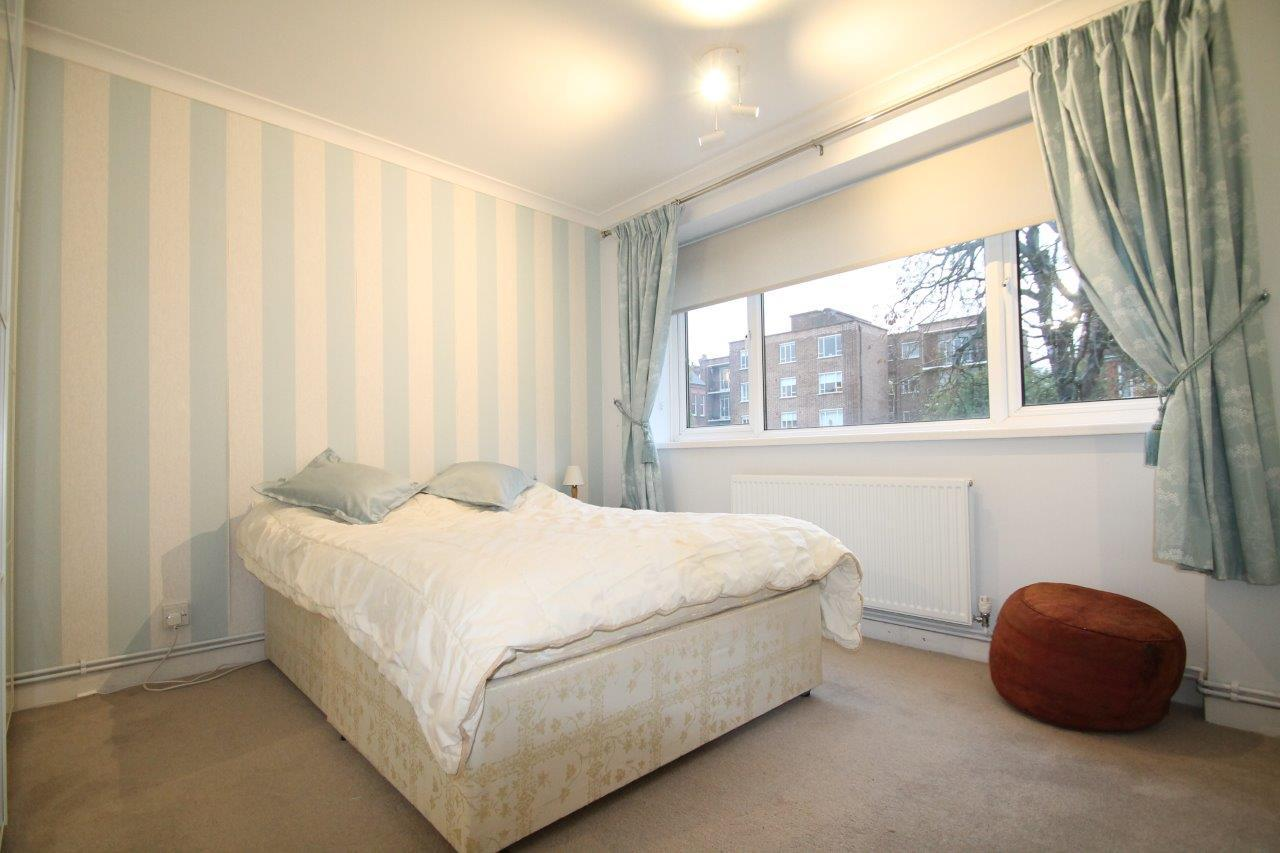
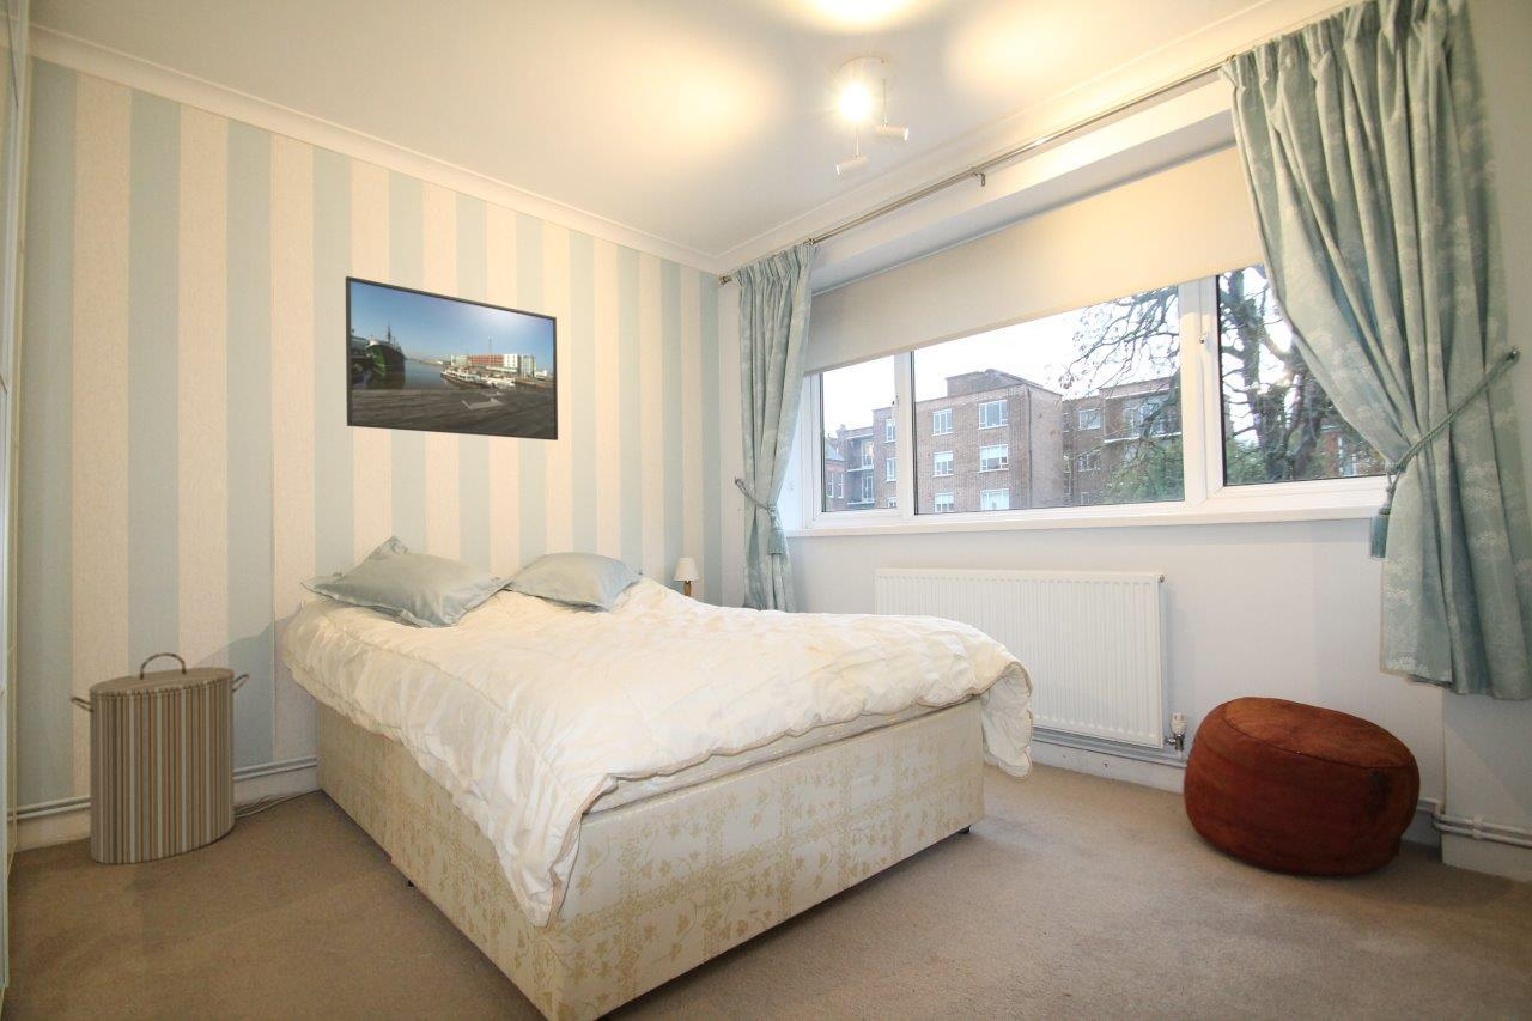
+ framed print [345,275,559,442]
+ laundry hamper [68,651,250,865]
